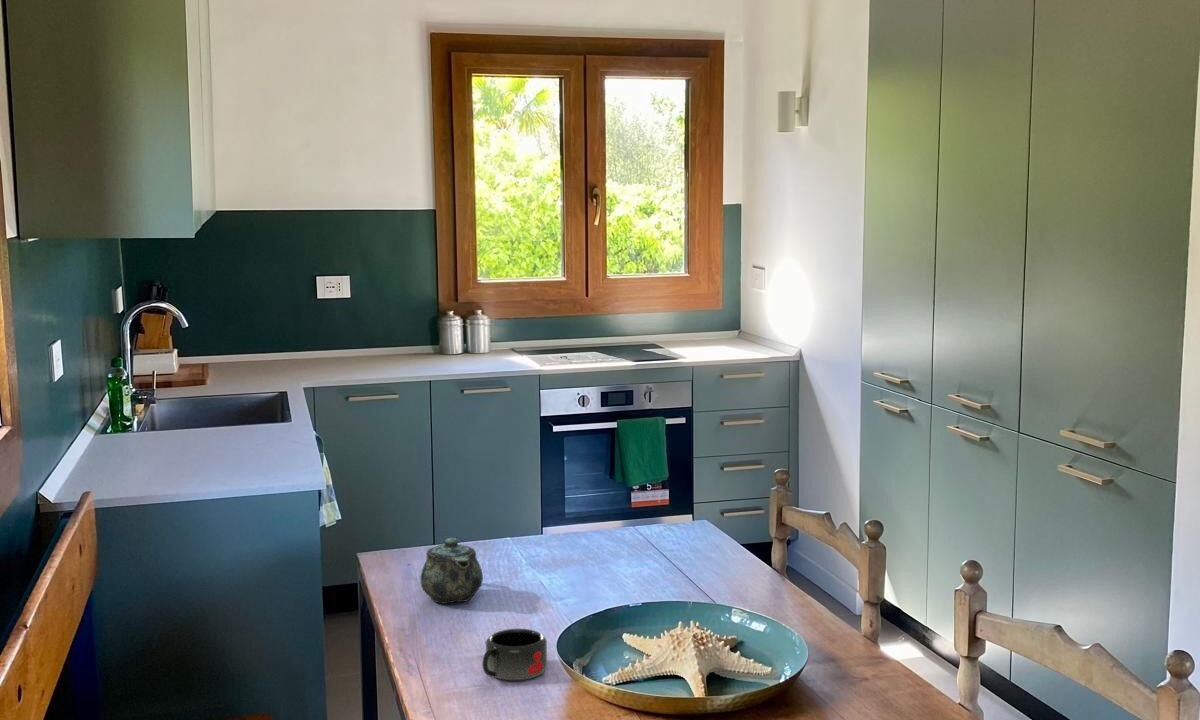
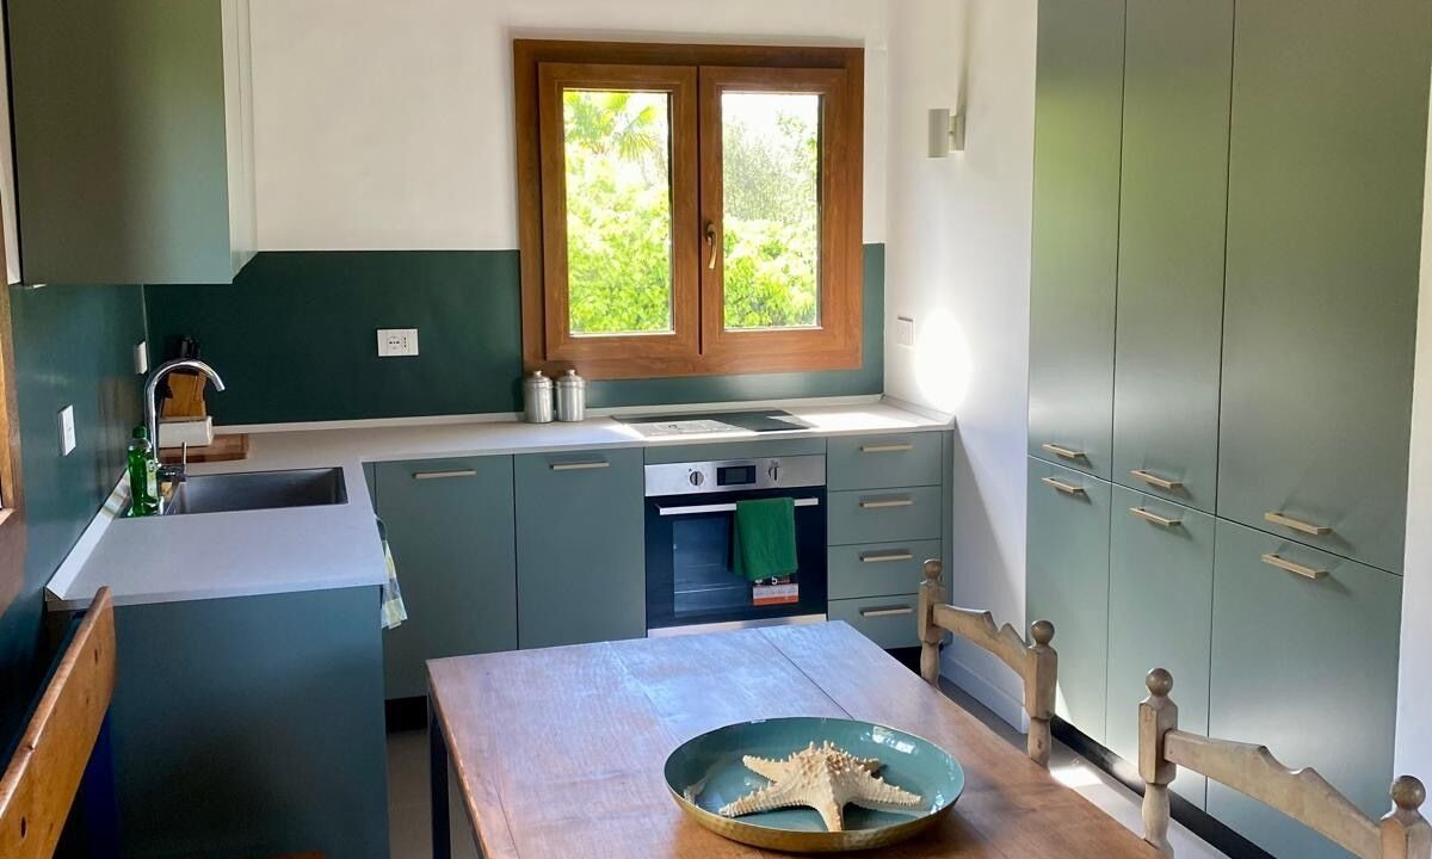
- chinaware [419,537,484,605]
- mug [481,628,548,681]
